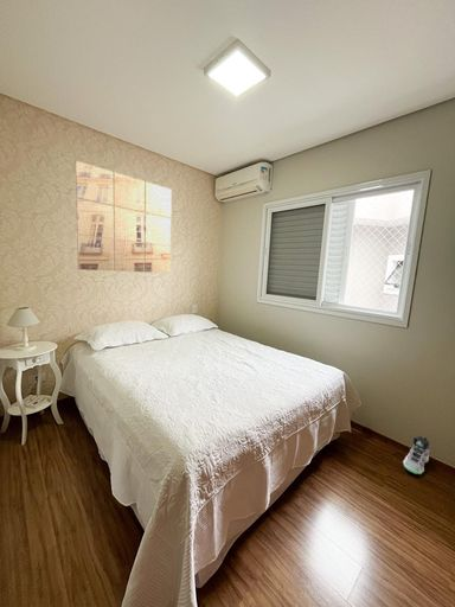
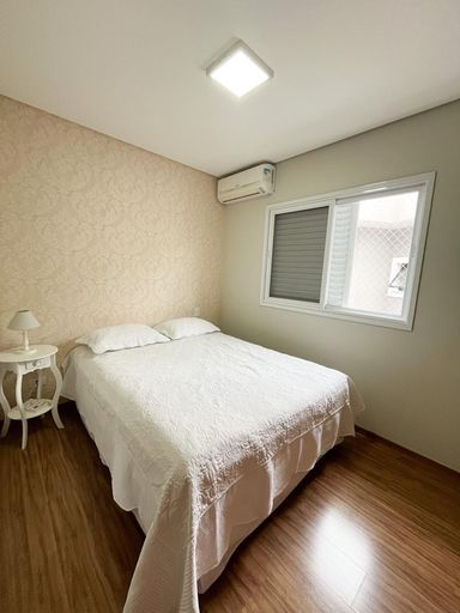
- sneaker [402,434,431,475]
- wall art [75,160,173,274]
